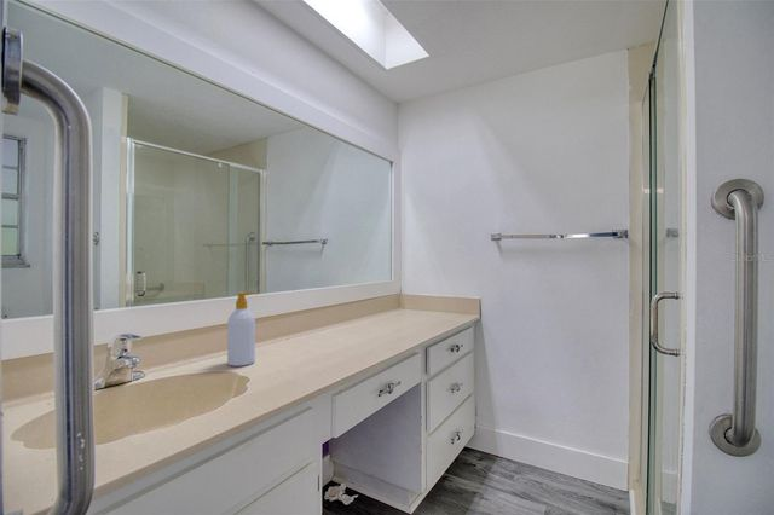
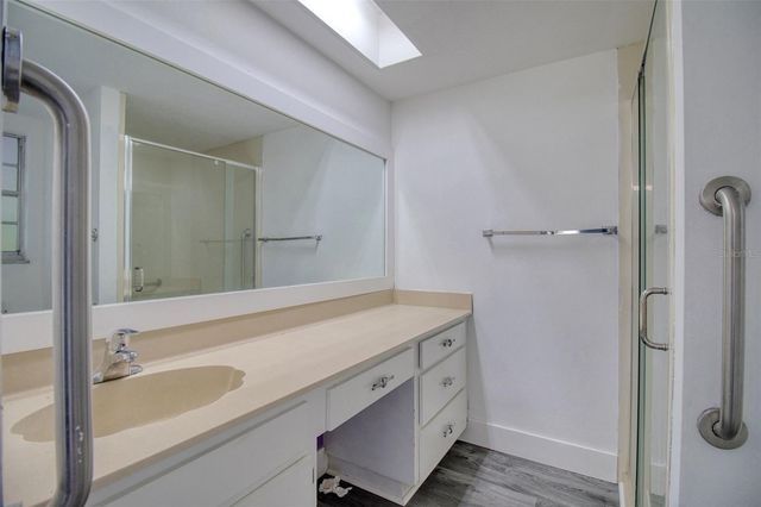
- soap bottle [226,291,258,368]
